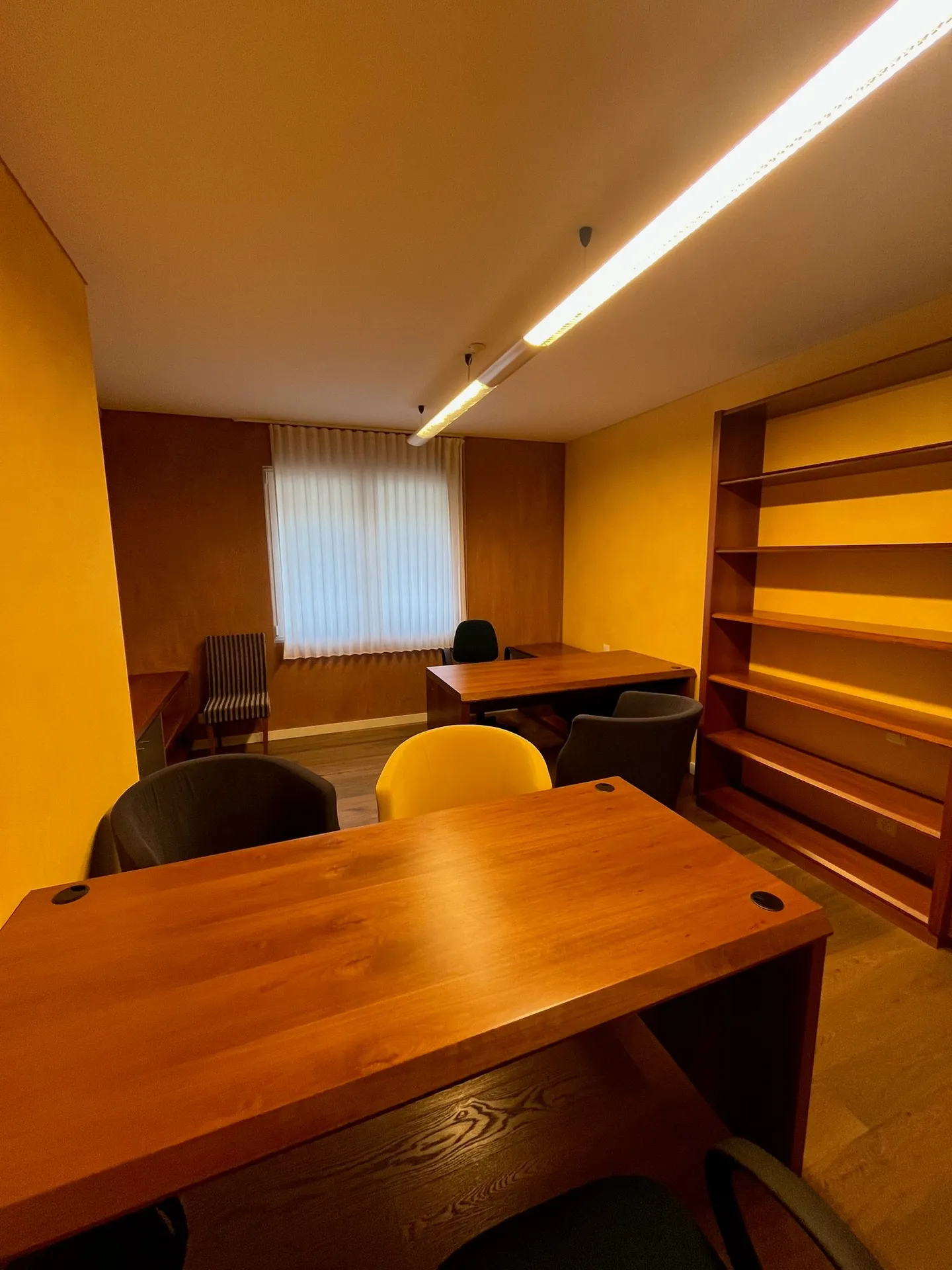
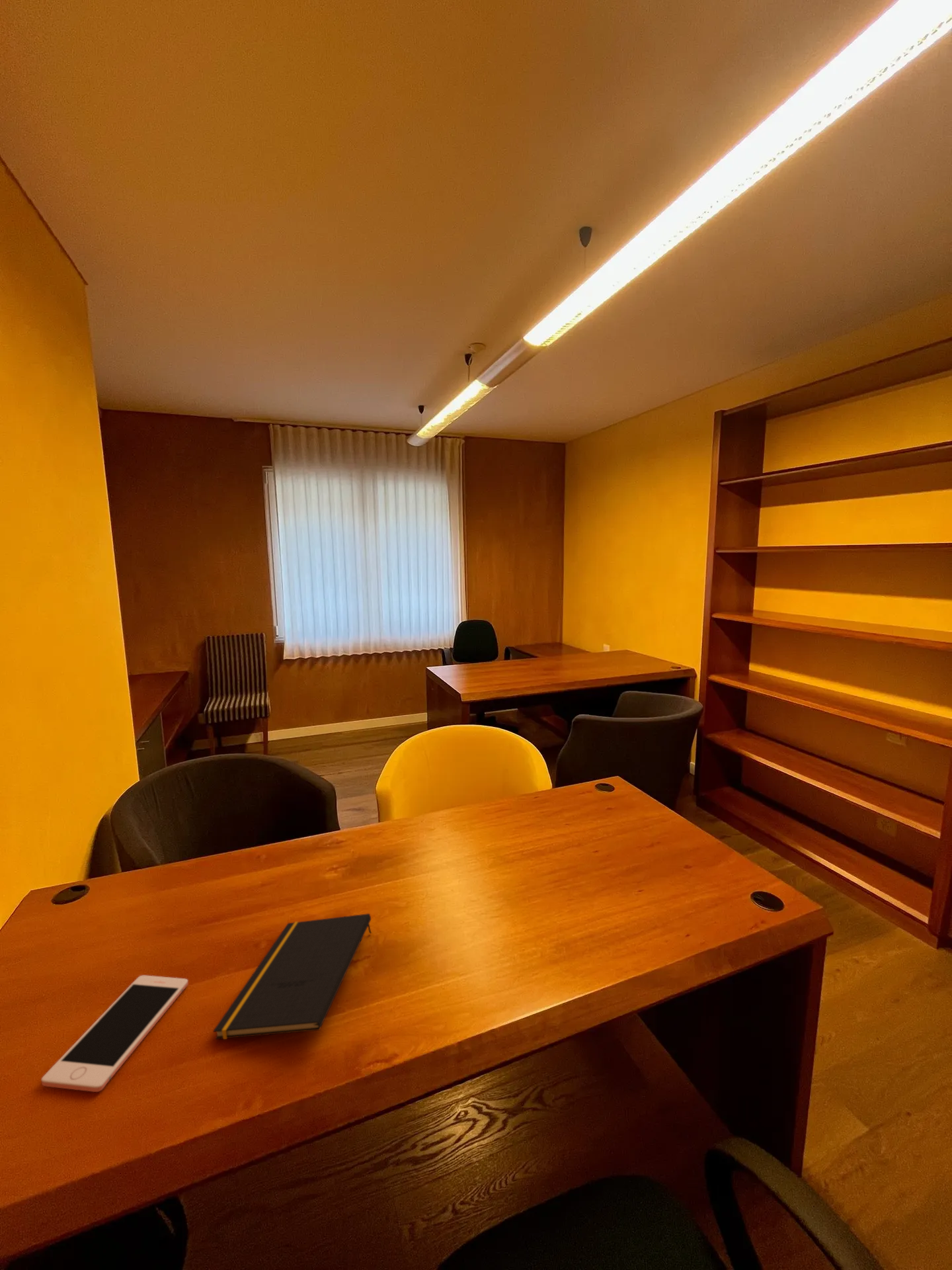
+ cell phone [40,975,189,1093]
+ notepad [213,913,372,1040]
